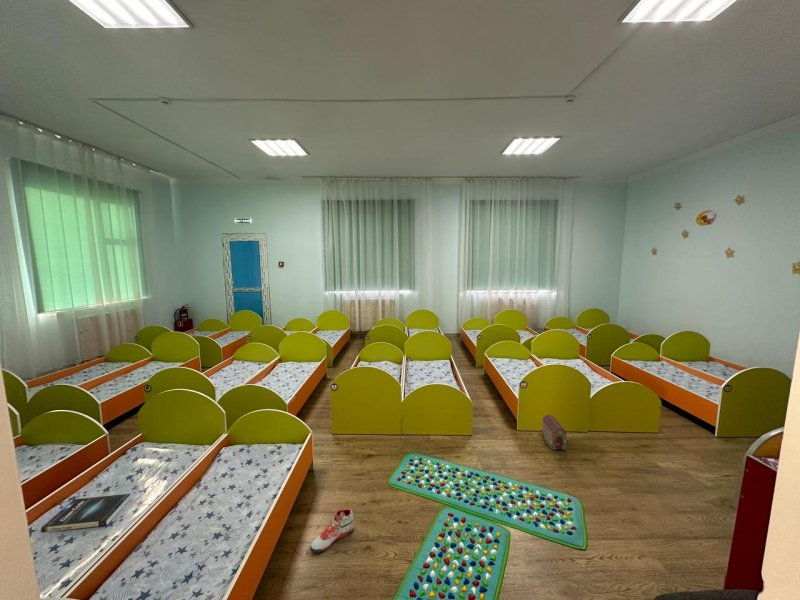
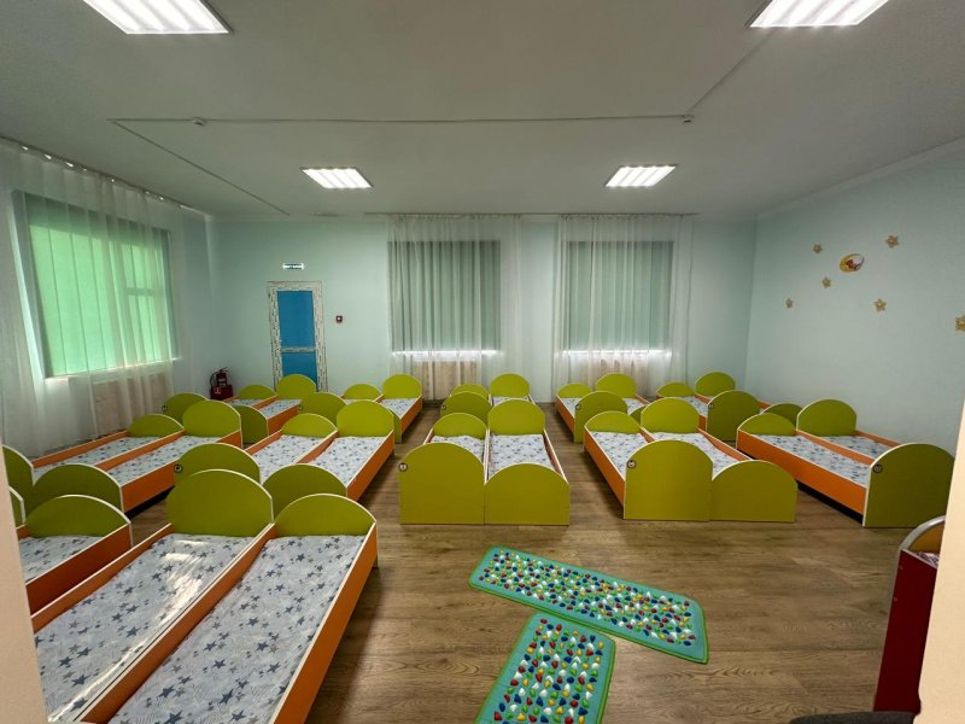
- sneaker [309,508,355,554]
- book [40,493,133,533]
- toy house [540,414,568,451]
